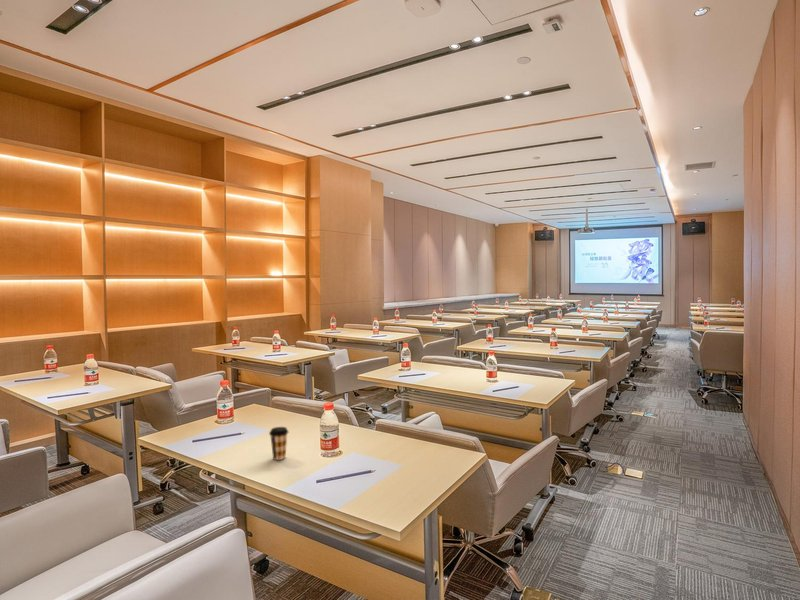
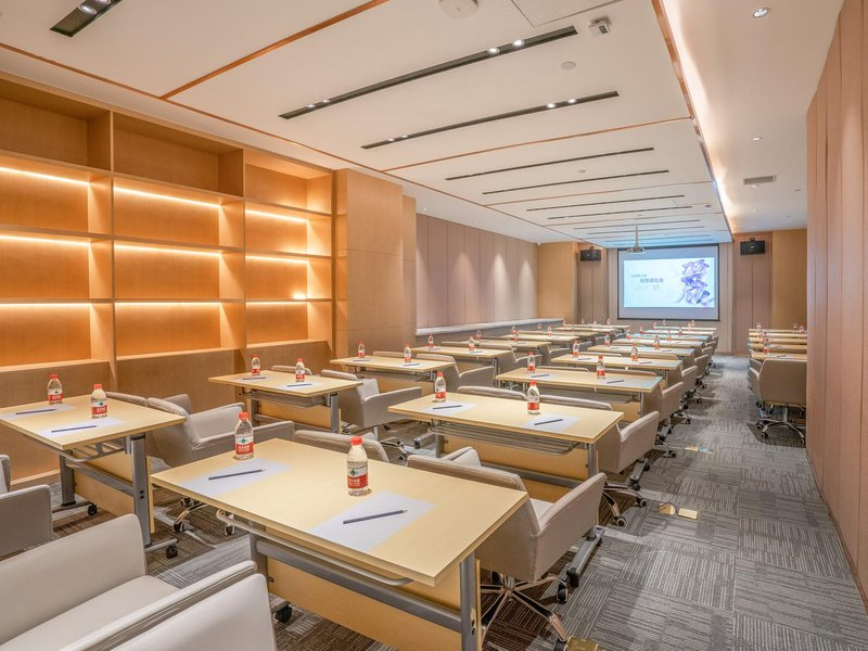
- coffee cup [268,426,289,461]
